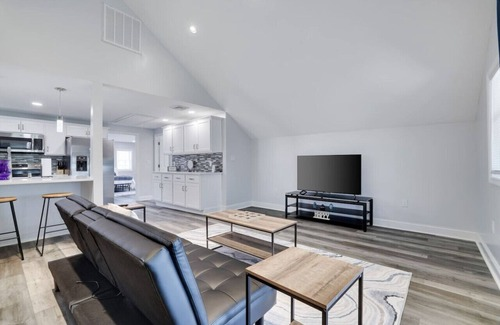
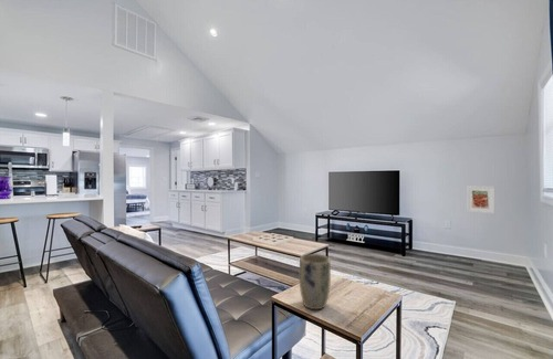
+ plant pot [299,253,332,310]
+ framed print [466,184,495,214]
